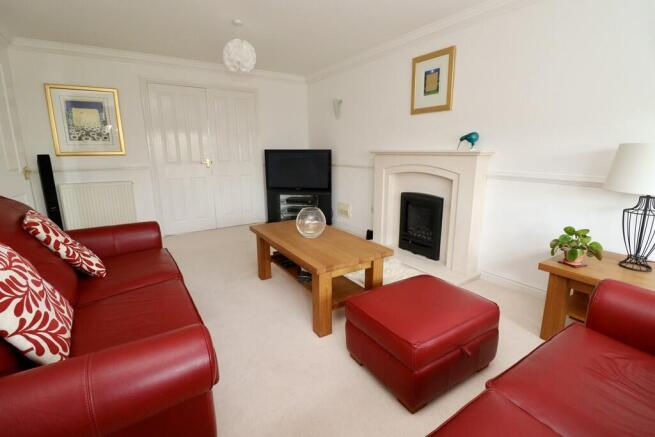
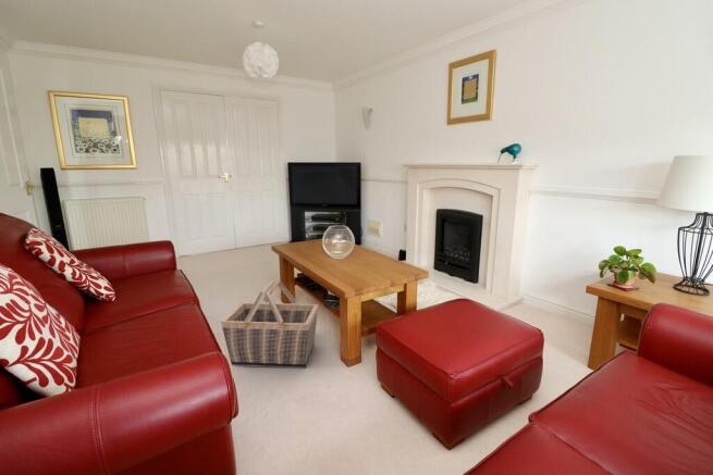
+ basket [220,279,319,370]
